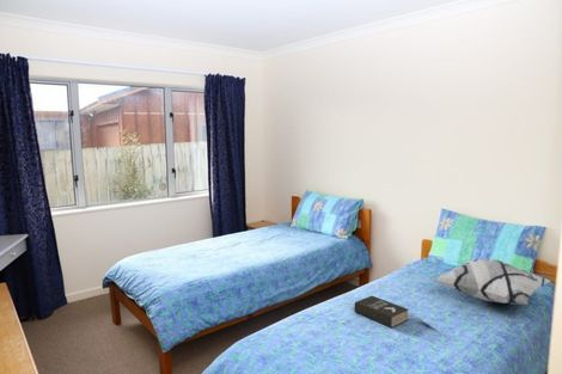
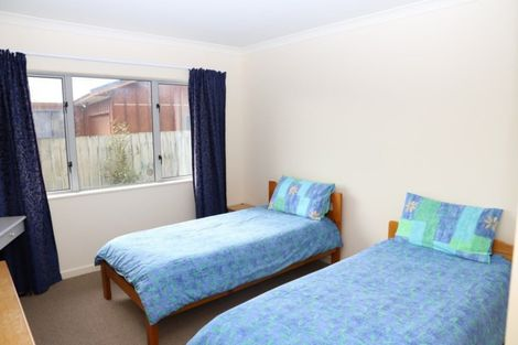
- book [353,295,410,329]
- decorative pillow [432,258,552,306]
